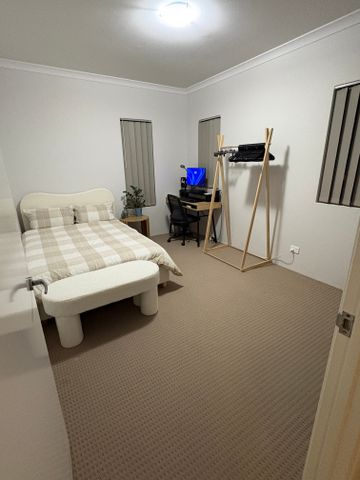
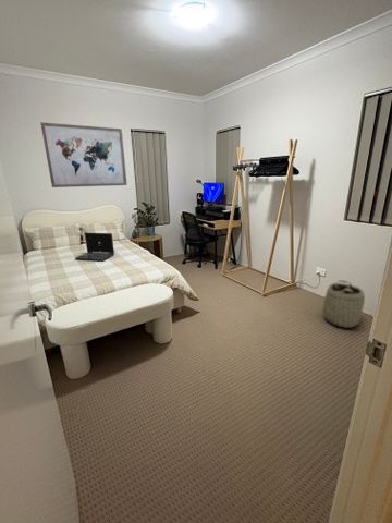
+ wall art [39,121,128,188]
+ laptop [74,231,115,263]
+ basket [321,279,366,329]
